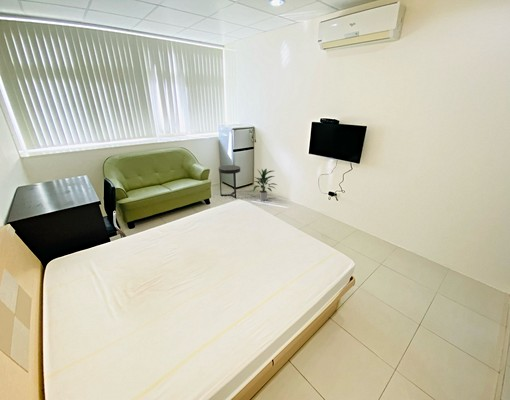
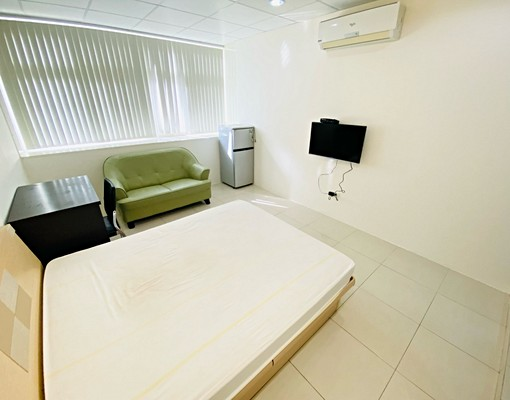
- indoor plant [252,168,278,202]
- side table [218,164,241,199]
